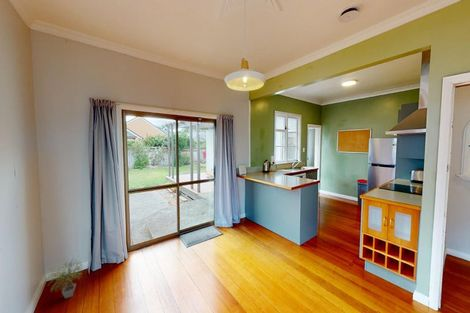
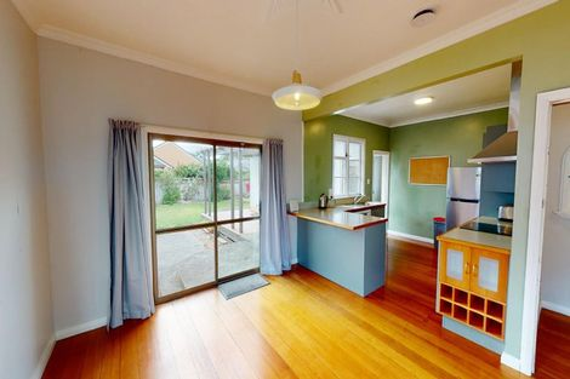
- potted plant [44,257,85,300]
